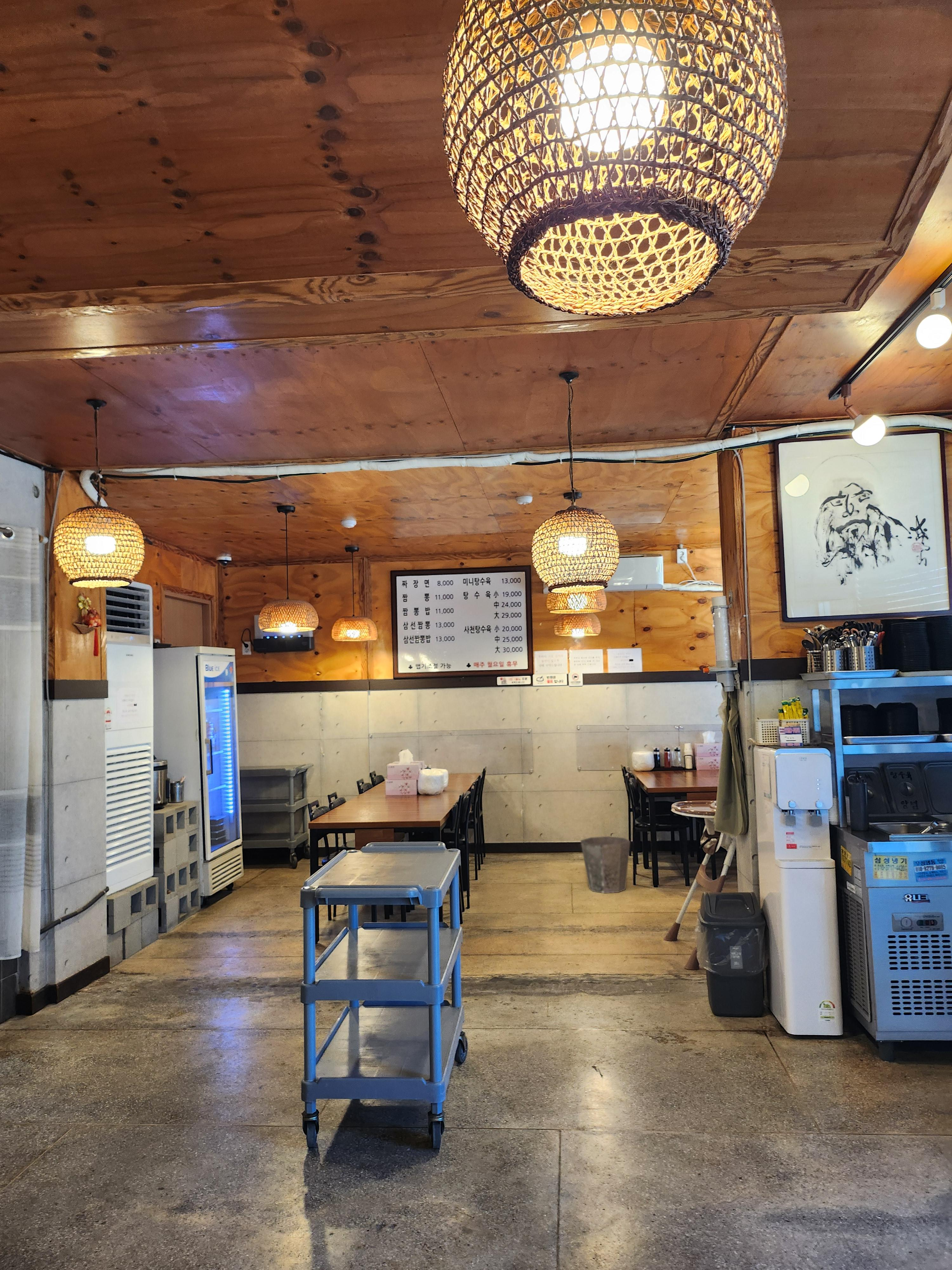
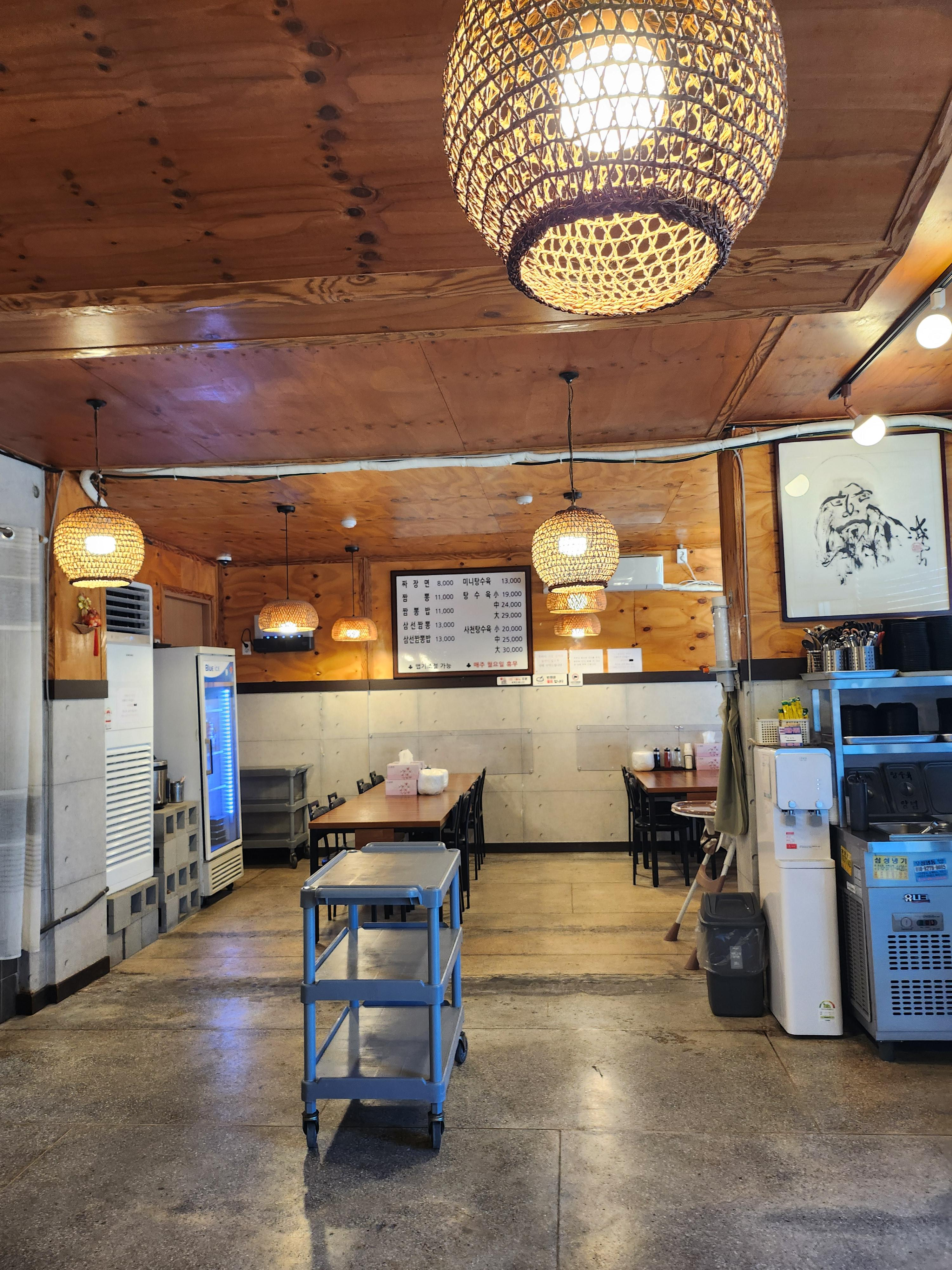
- waste bin [580,836,631,893]
